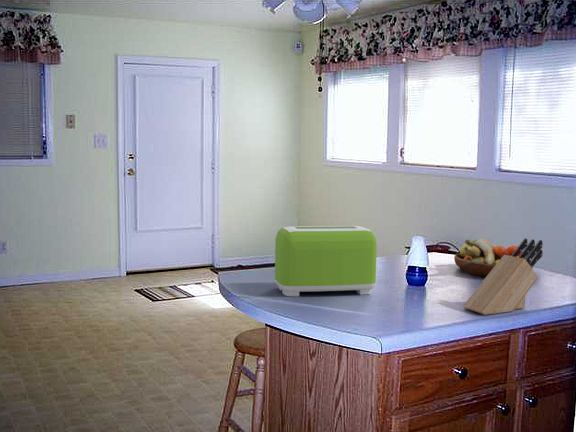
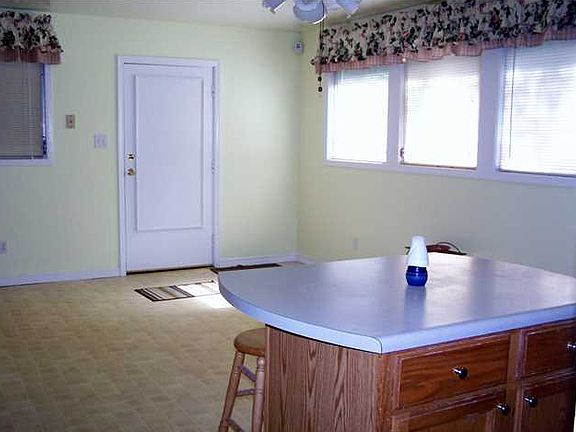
- knife block [462,237,544,316]
- toaster [274,225,378,297]
- fruit bowl [453,237,534,277]
